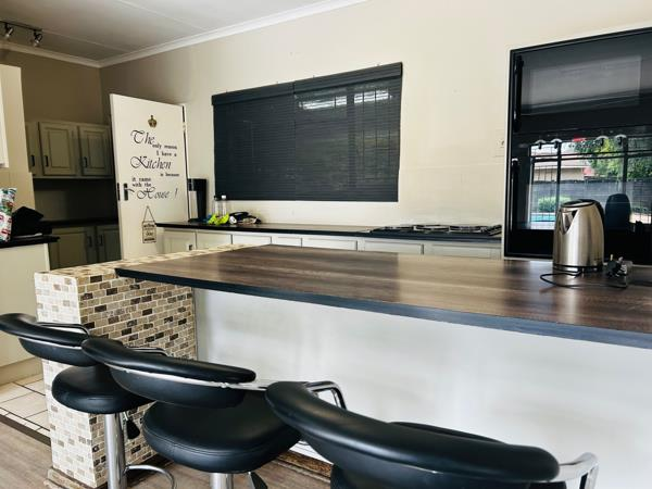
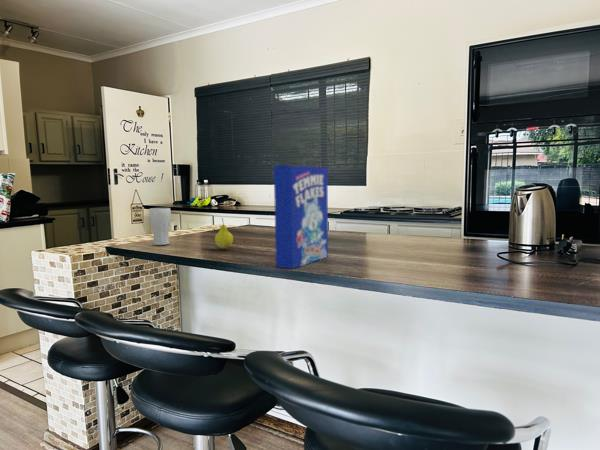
+ cereal box [273,164,329,270]
+ drinking glass [148,207,172,246]
+ fruit [214,217,234,250]
